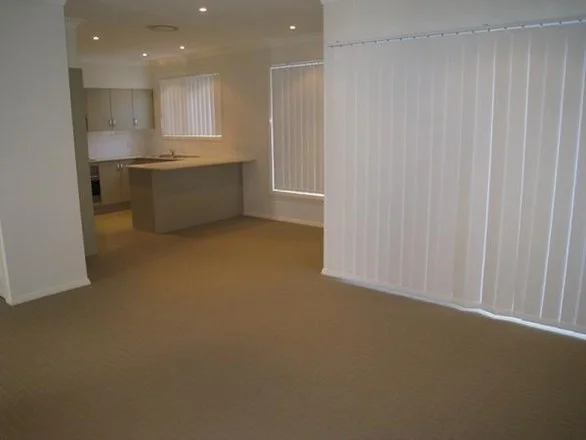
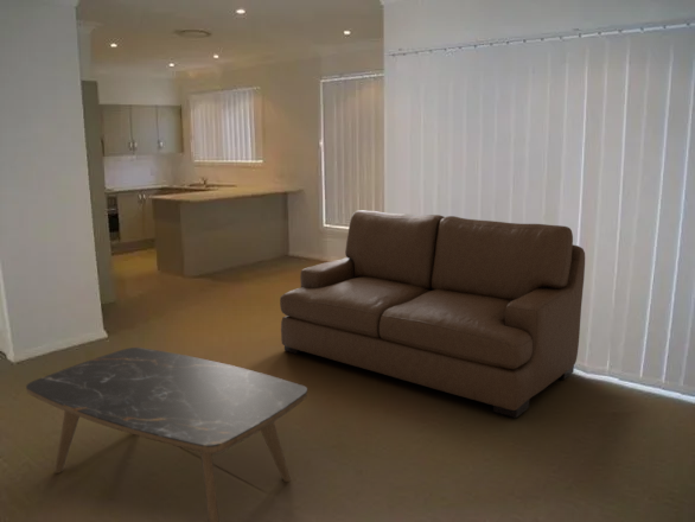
+ sofa [279,209,586,419]
+ coffee table [25,346,308,522]
